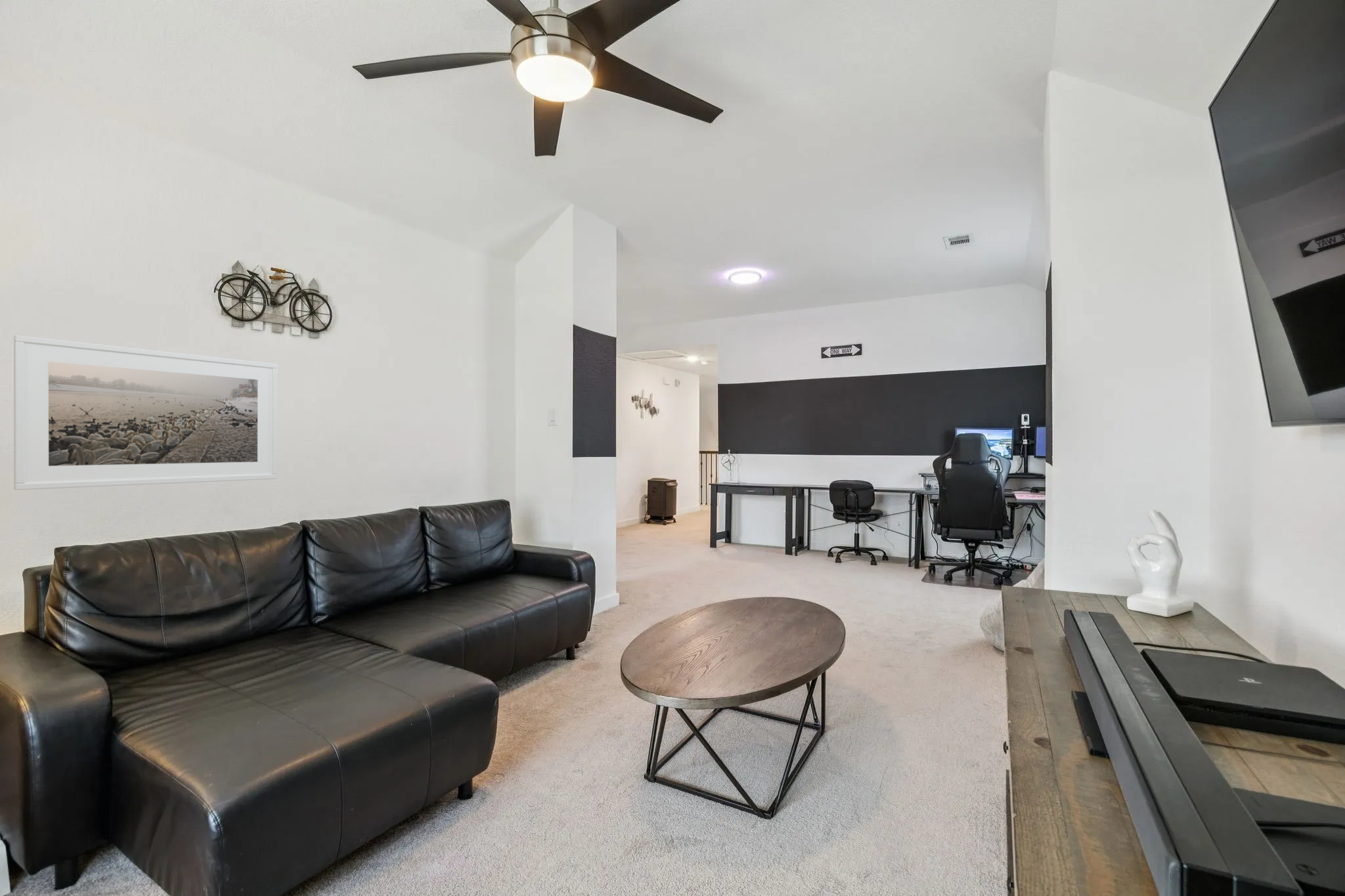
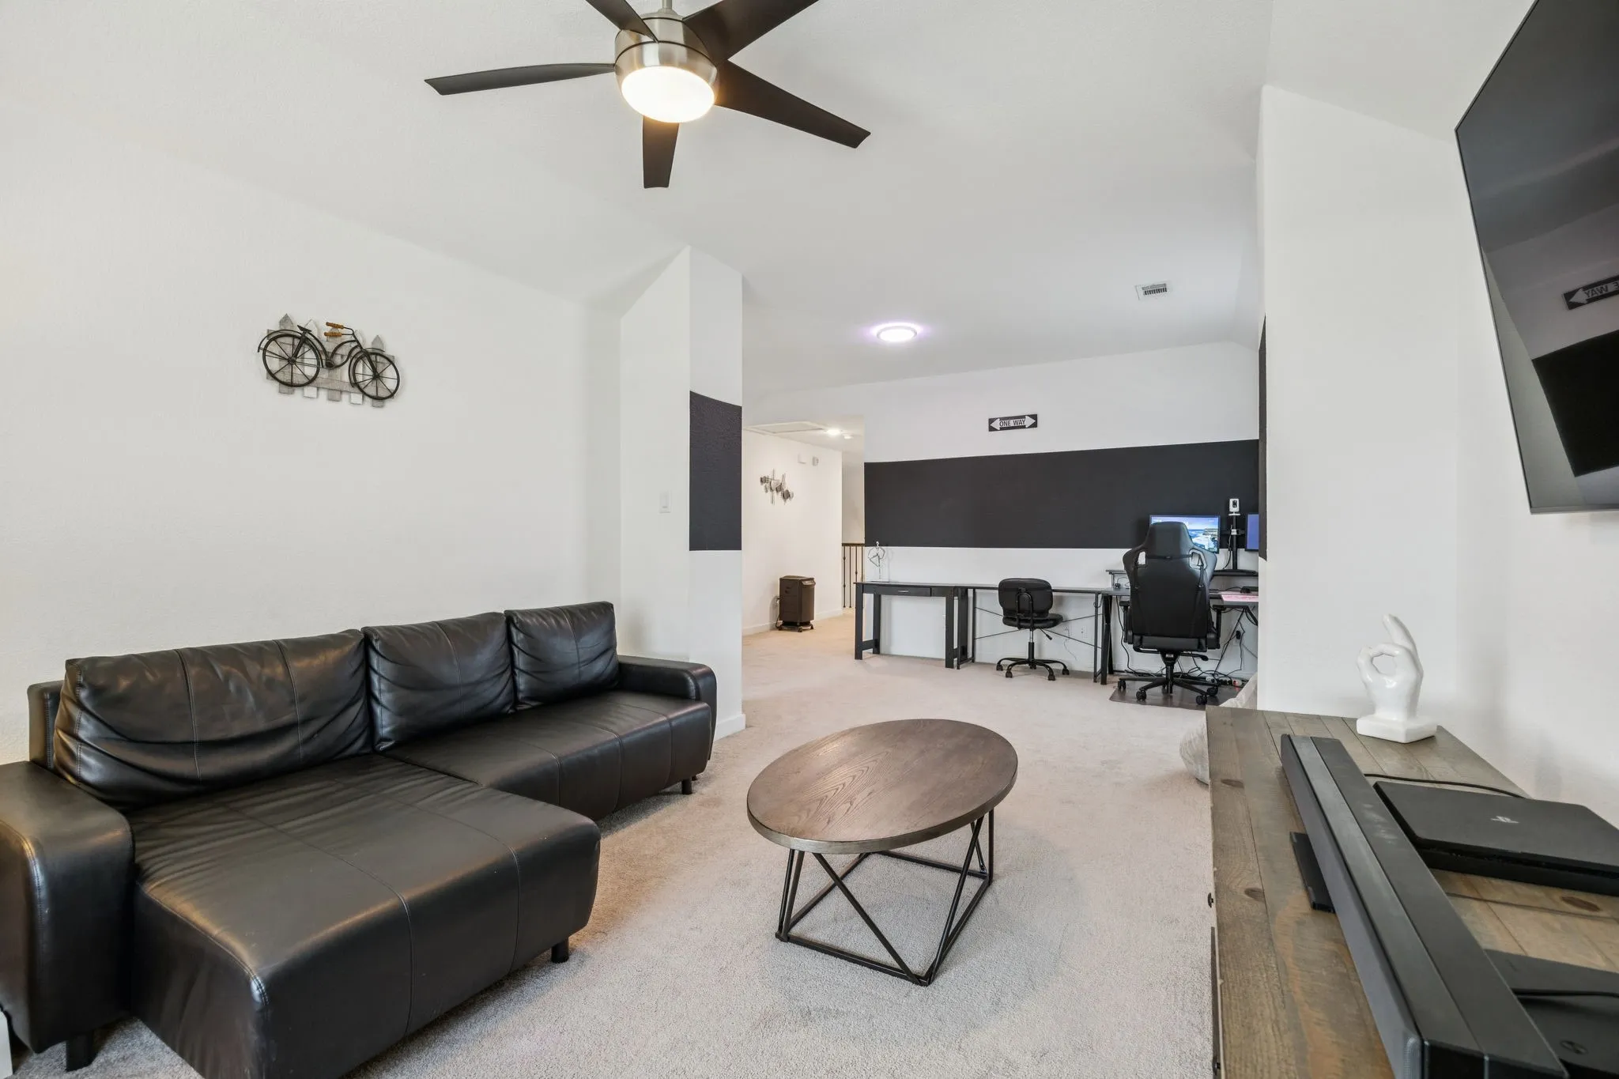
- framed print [13,334,278,490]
